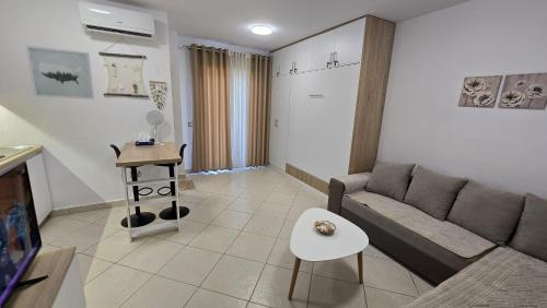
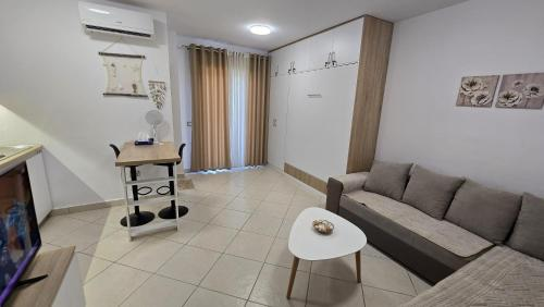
- wall art [24,44,96,100]
